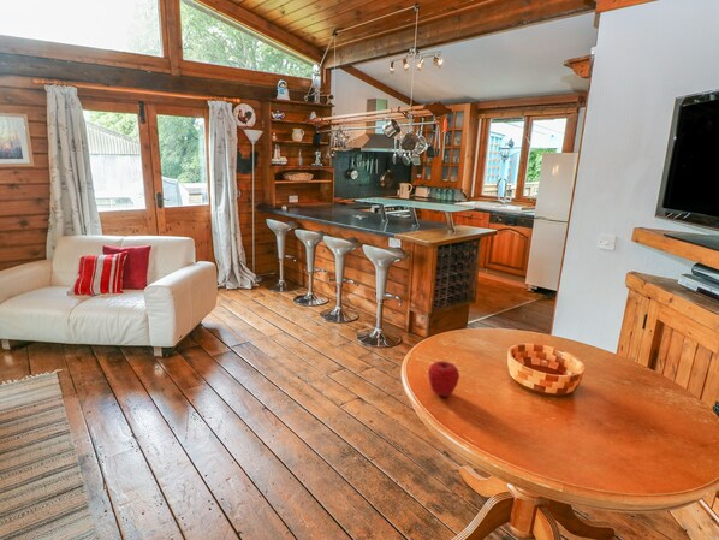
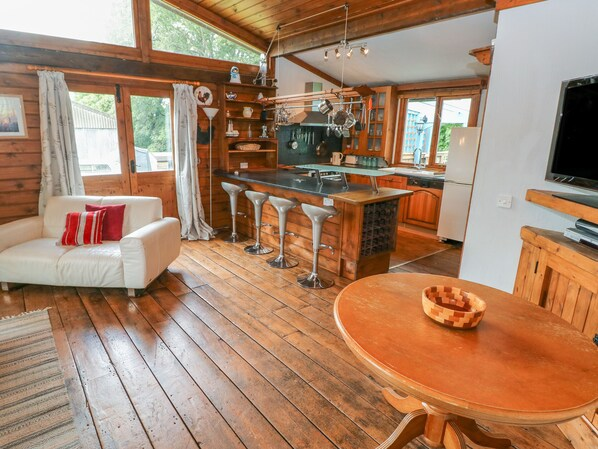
- apple [427,360,460,398]
